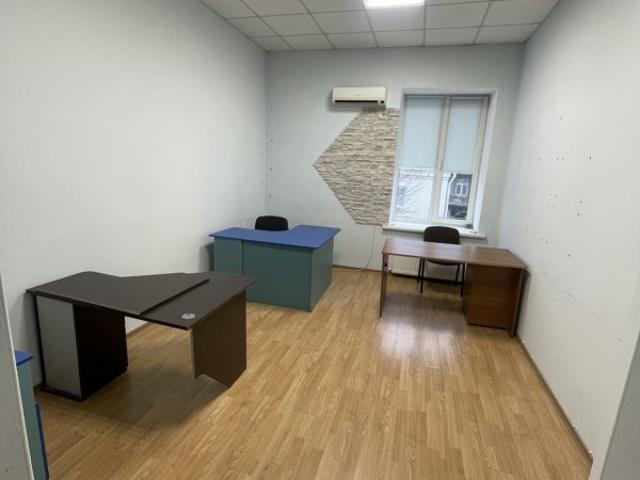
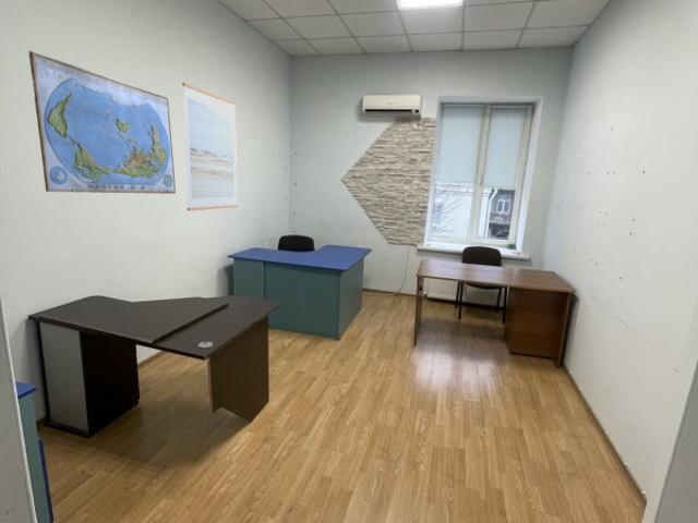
+ wall art [181,82,239,211]
+ world map [27,49,177,195]
